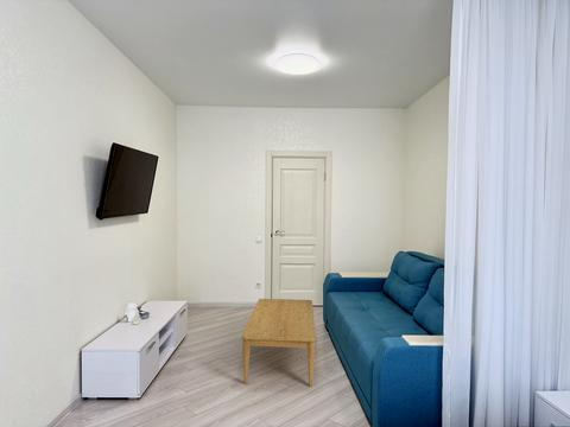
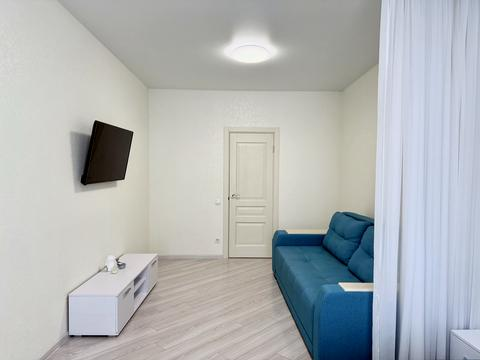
- coffee table [241,298,317,388]
